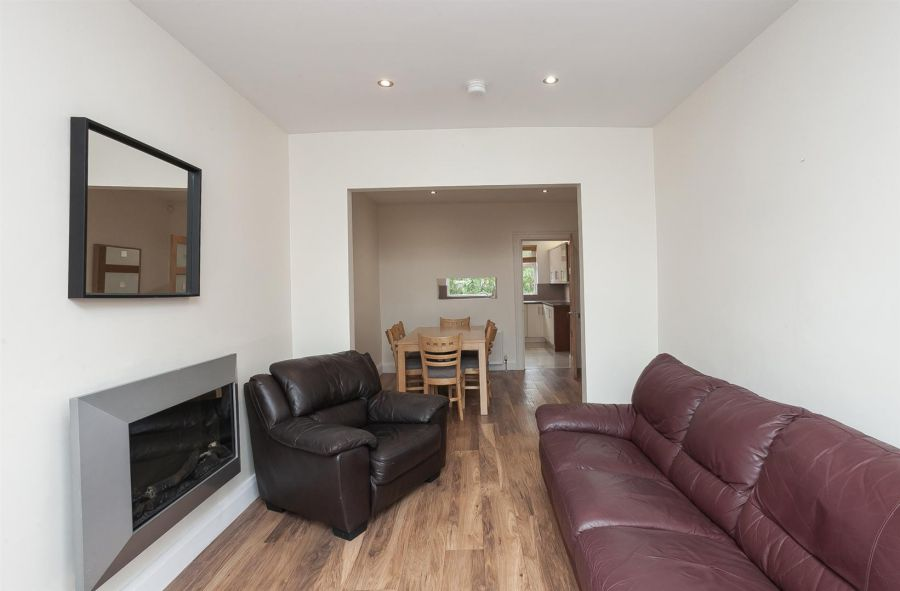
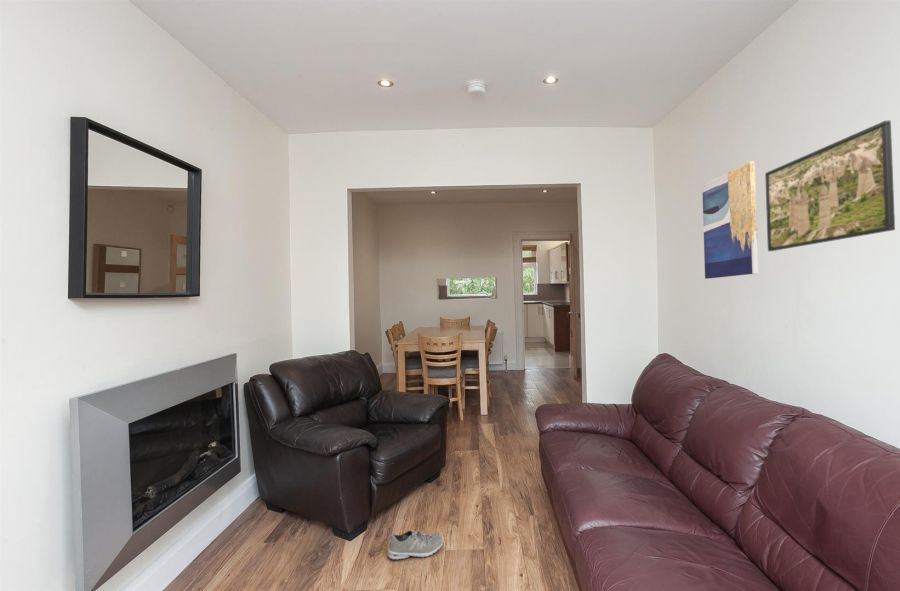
+ sneaker [387,528,444,560]
+ wall art [701,160,759,280]
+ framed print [764,120,896,252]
